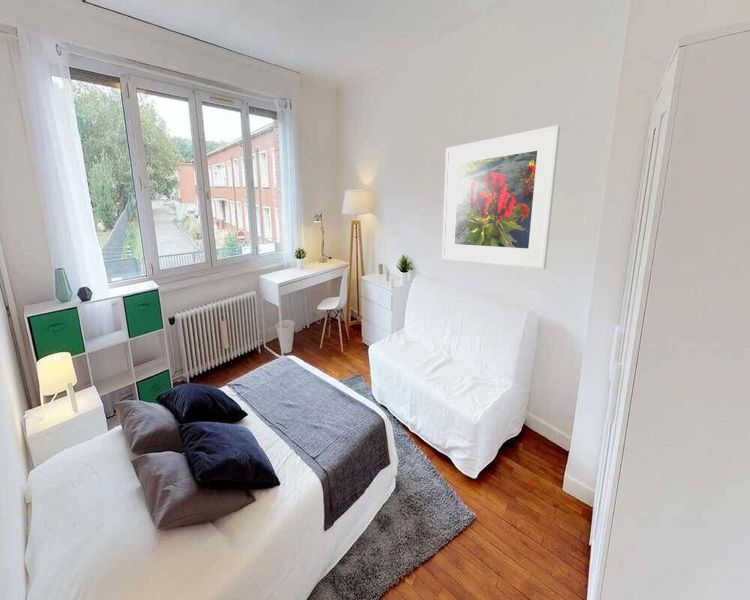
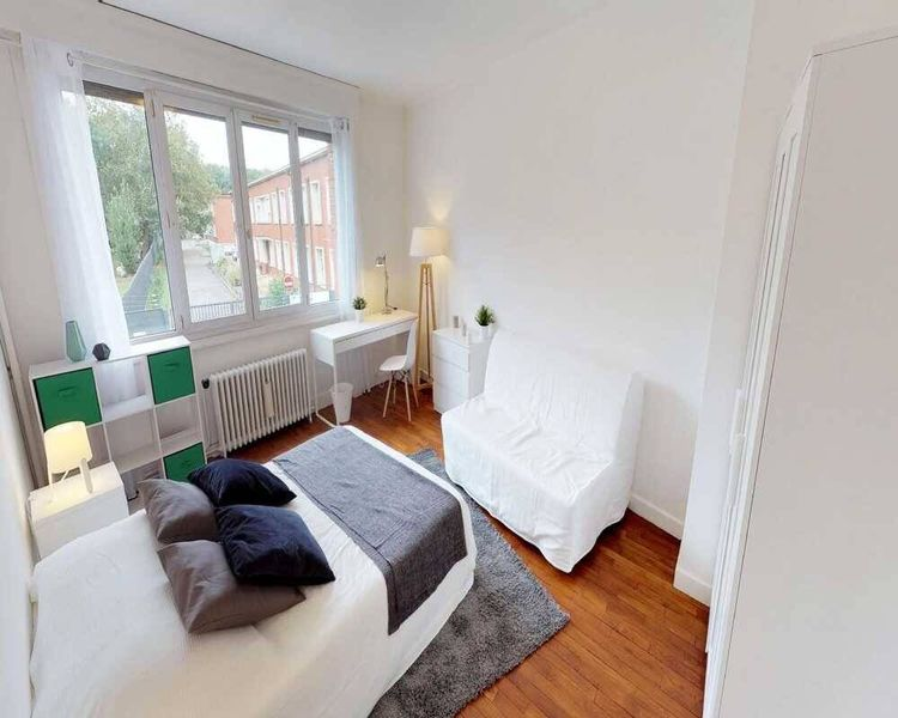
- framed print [441,124,561,270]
